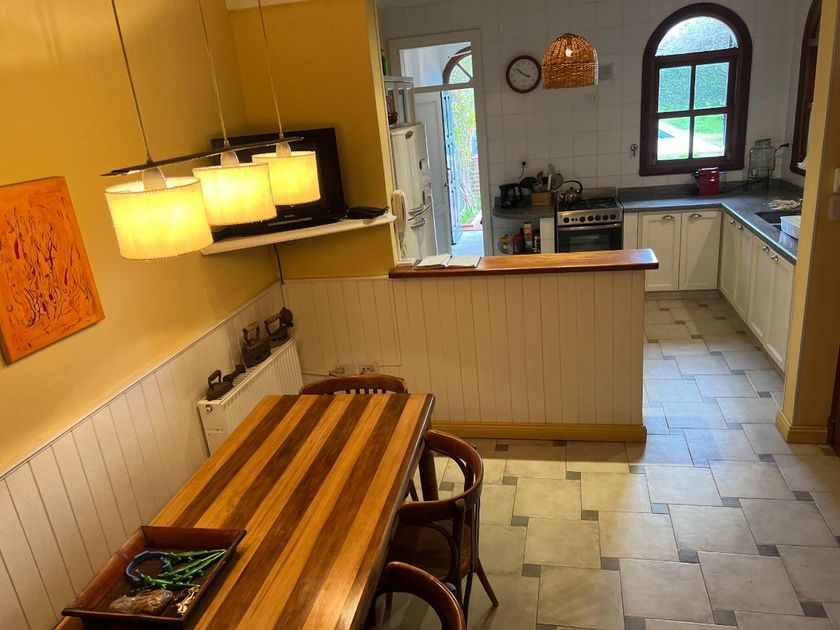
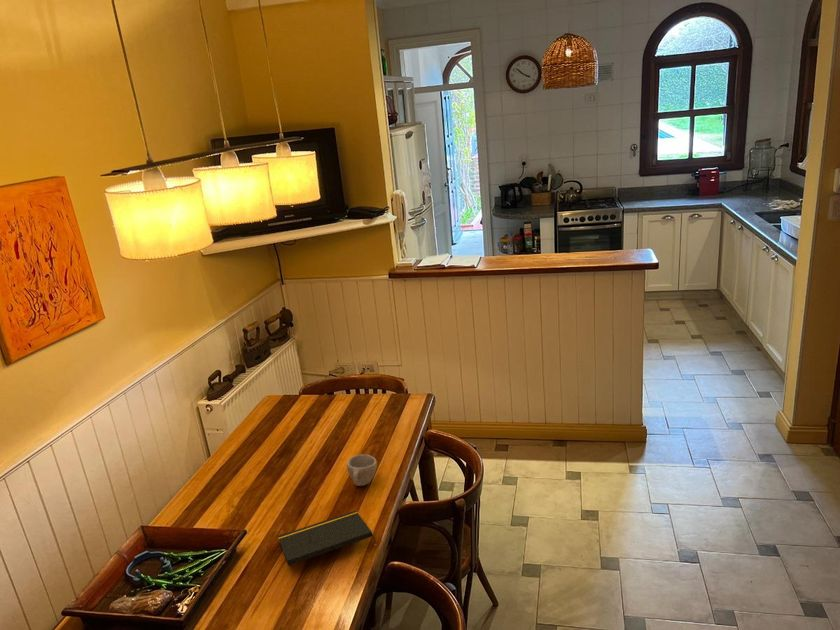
+ cup [346,453,378,487]
+ notepad [277,510,376,567]
